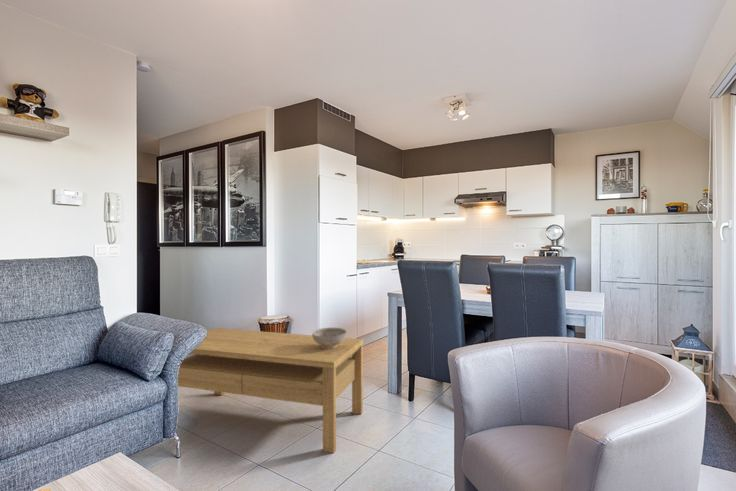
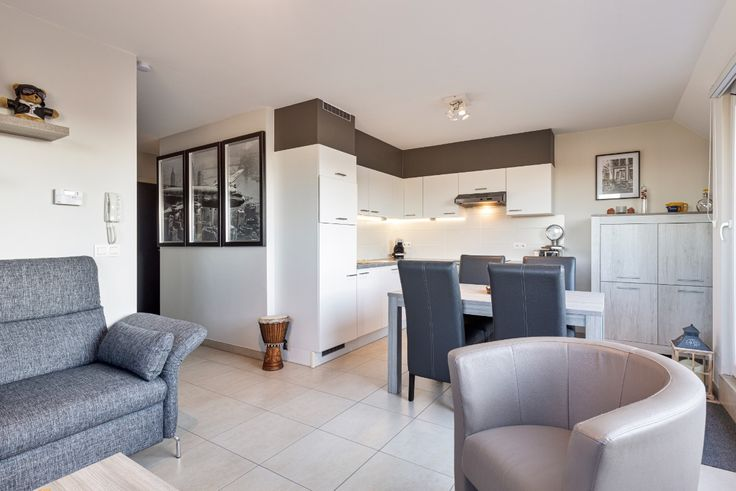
- decorative bowl [311,327,348,349]
- coffee table [177,327,364,454]
